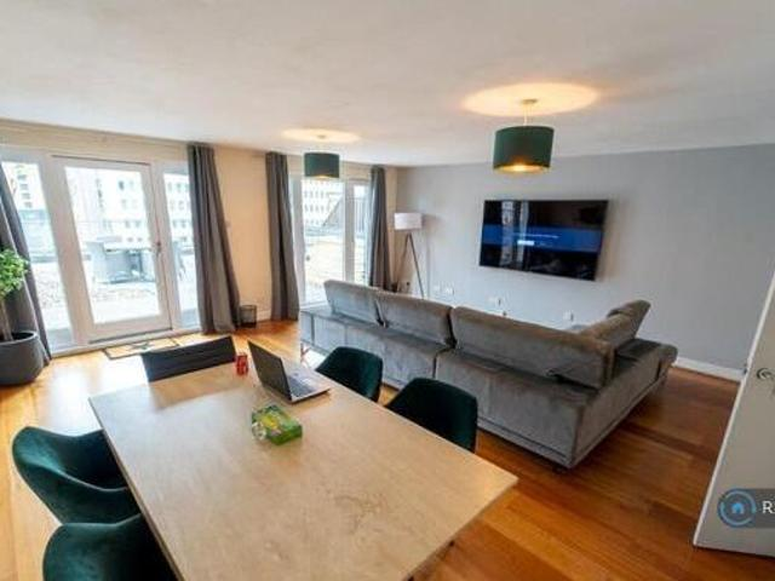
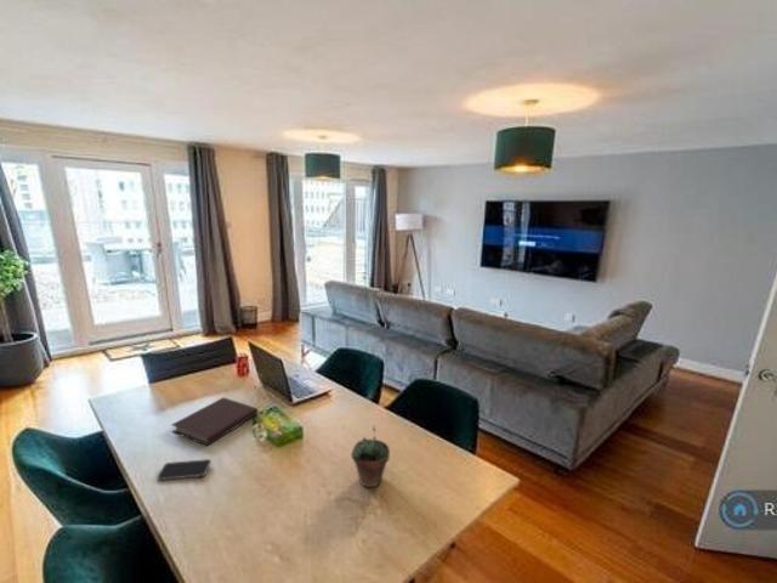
+ notebook [170,396,259,447]
+ succulent plant [350,424,391,488]
+ smartphone [155,458,212,481]
